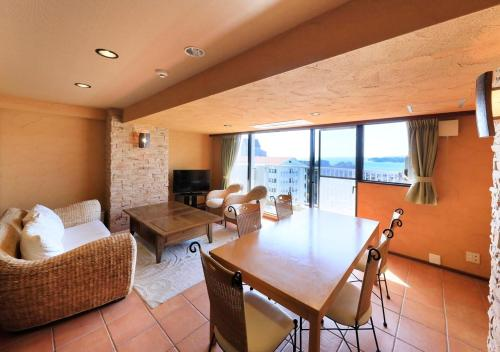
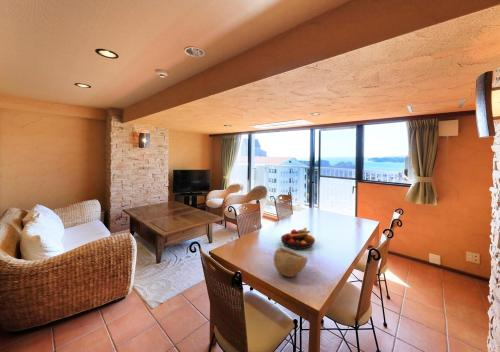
+ bowl [272,247,308,278]
+ fruit bowl [280,227,316,251]
